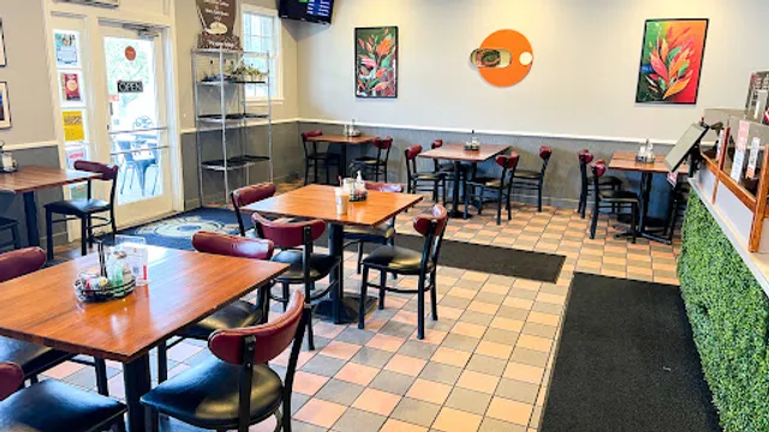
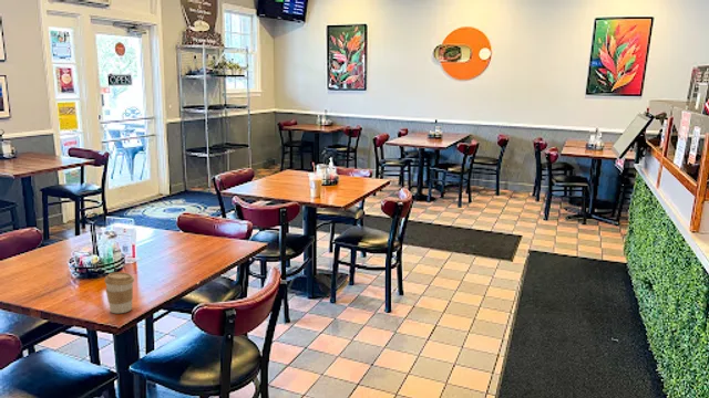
+ coffee cup [103,271,135,314]
